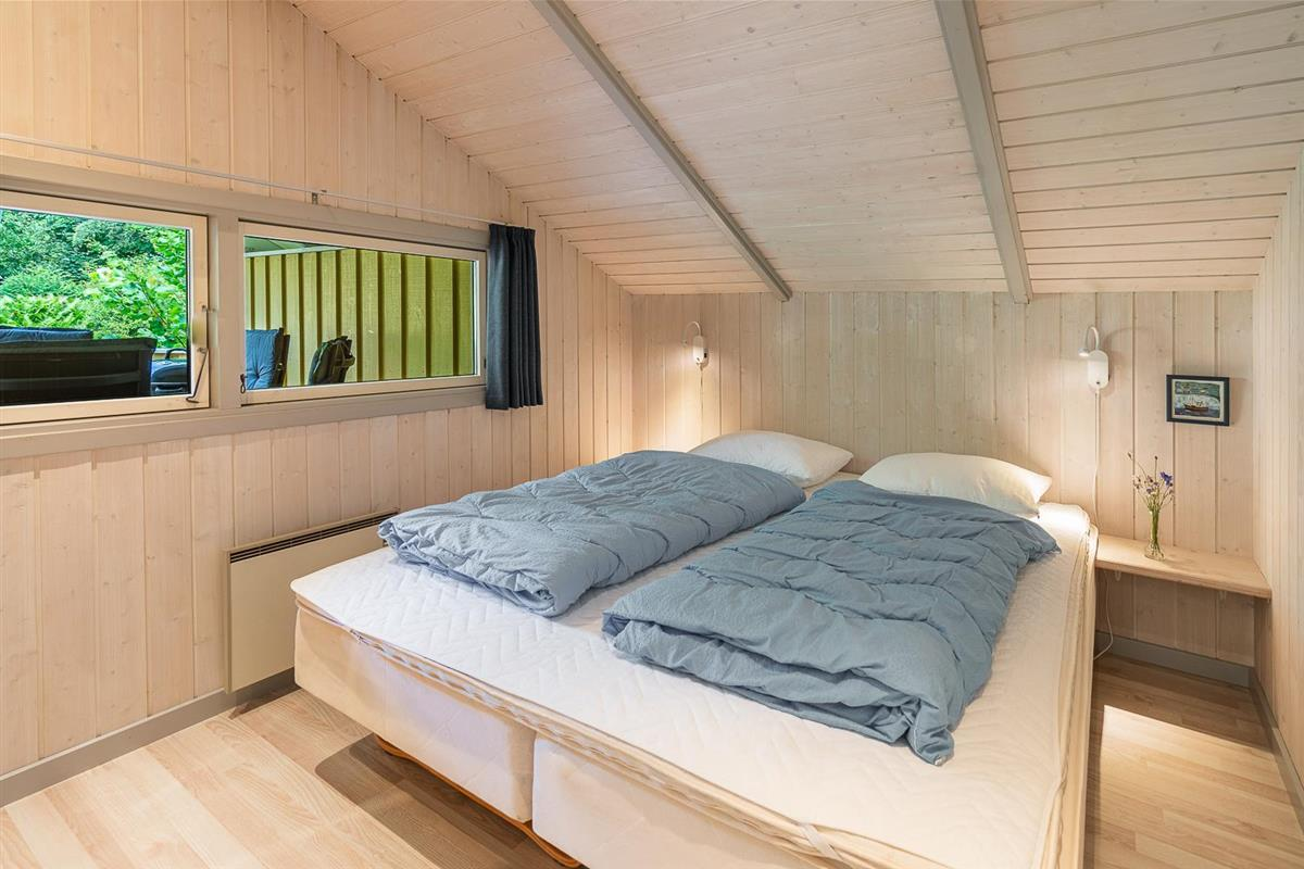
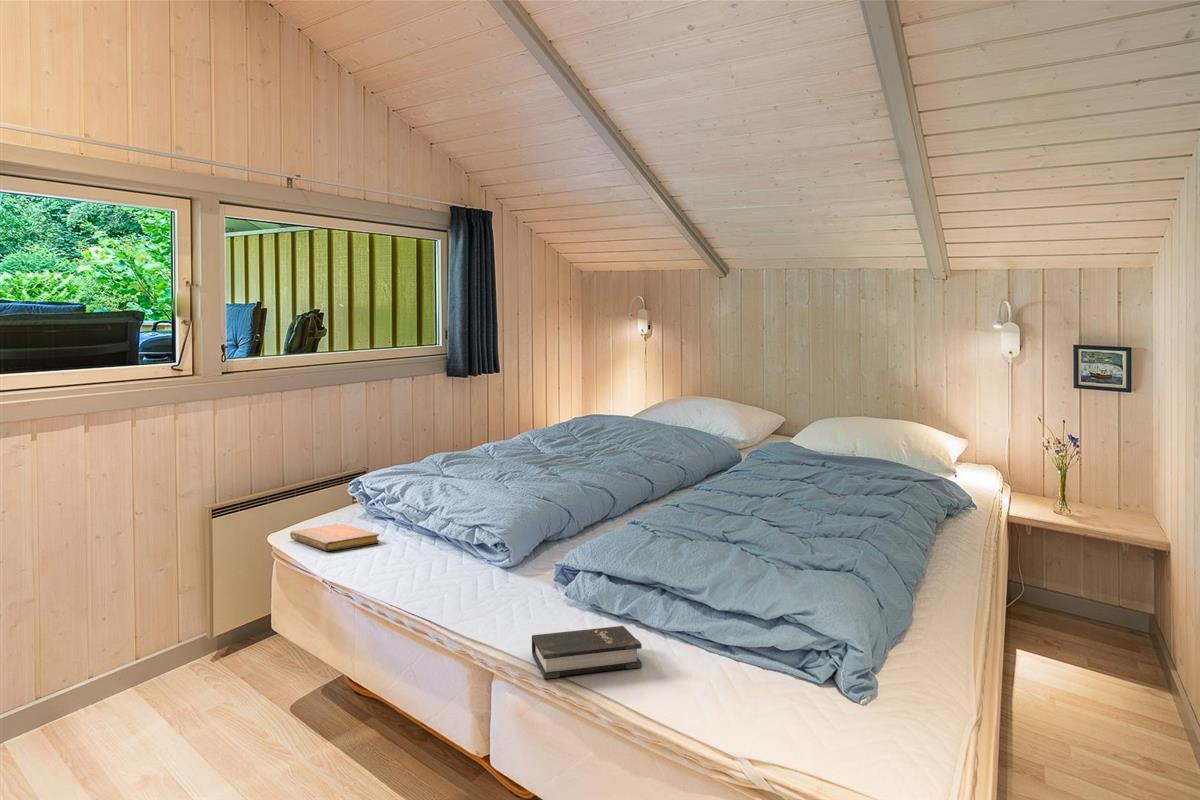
+ notebook [289,523,380,552]
+ hardback book [531,625,643,680]
